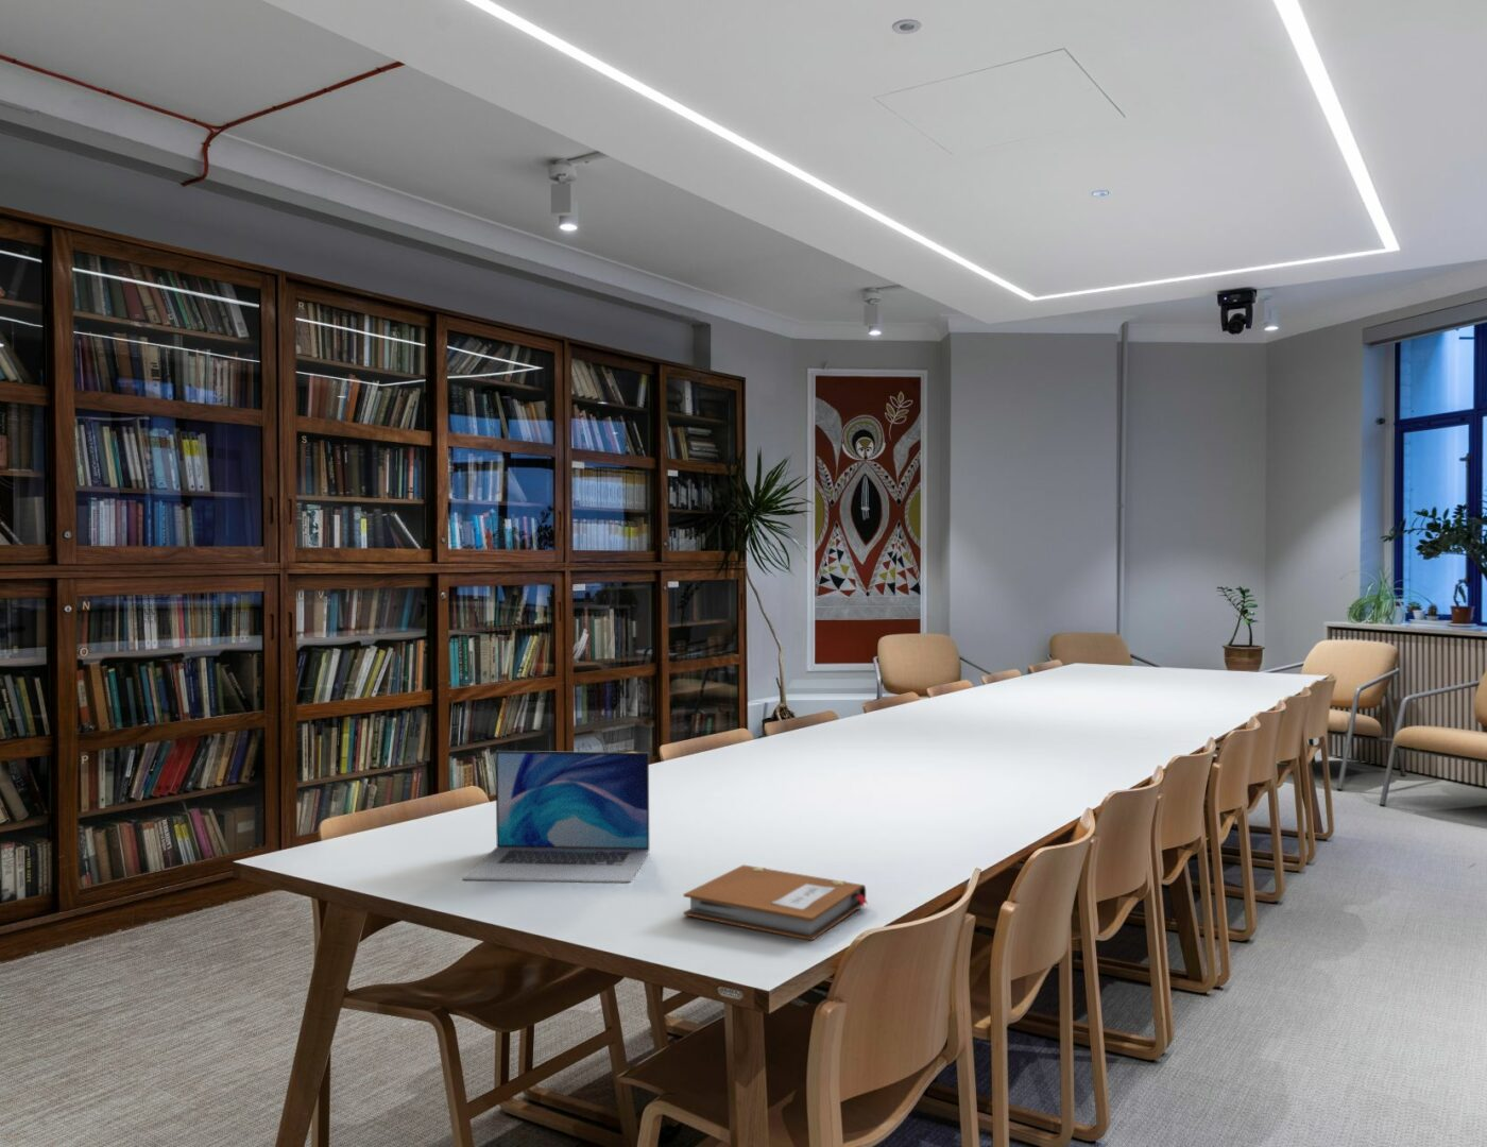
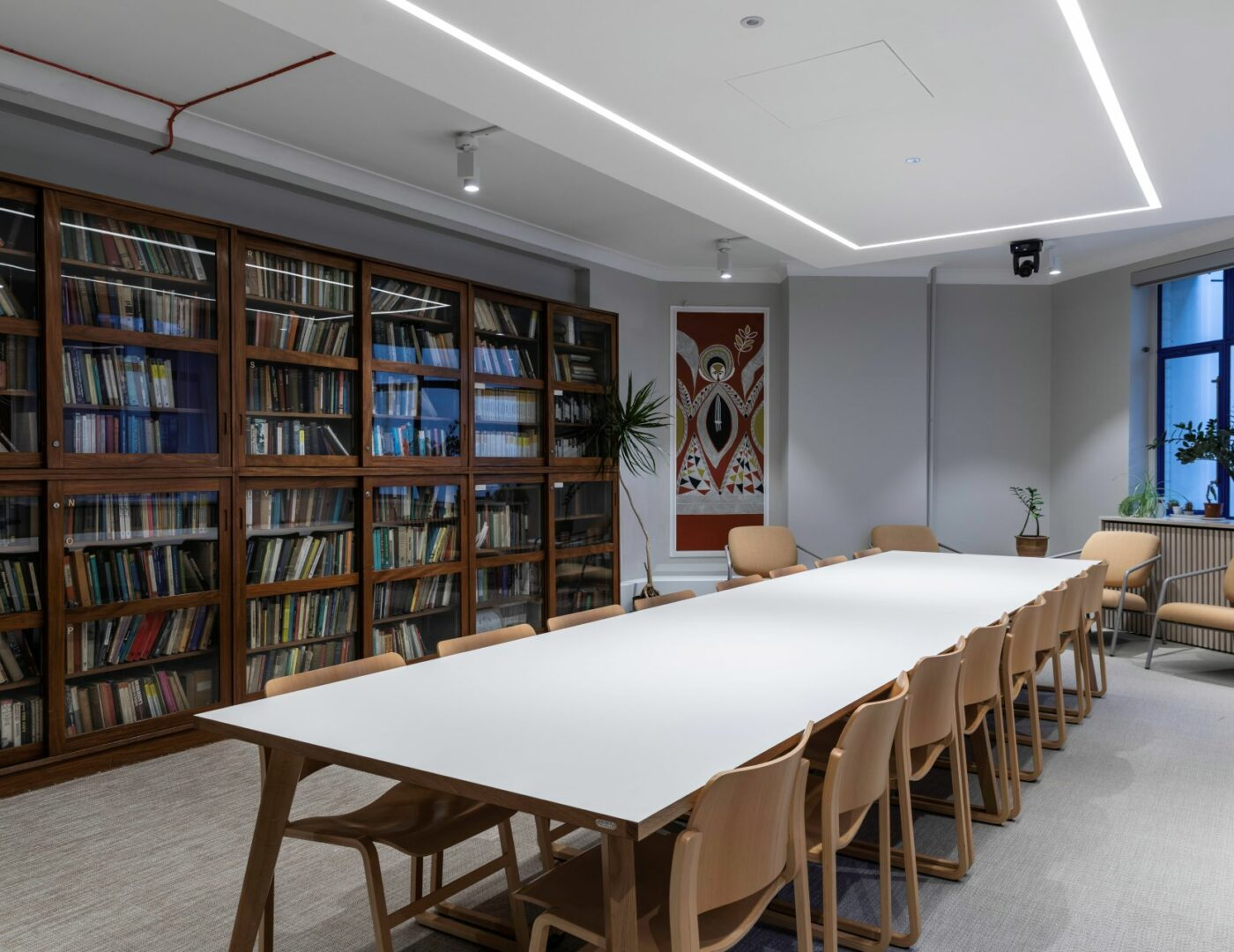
- laptop [462,749,650,883]
- notebook [683,865,869,942]
